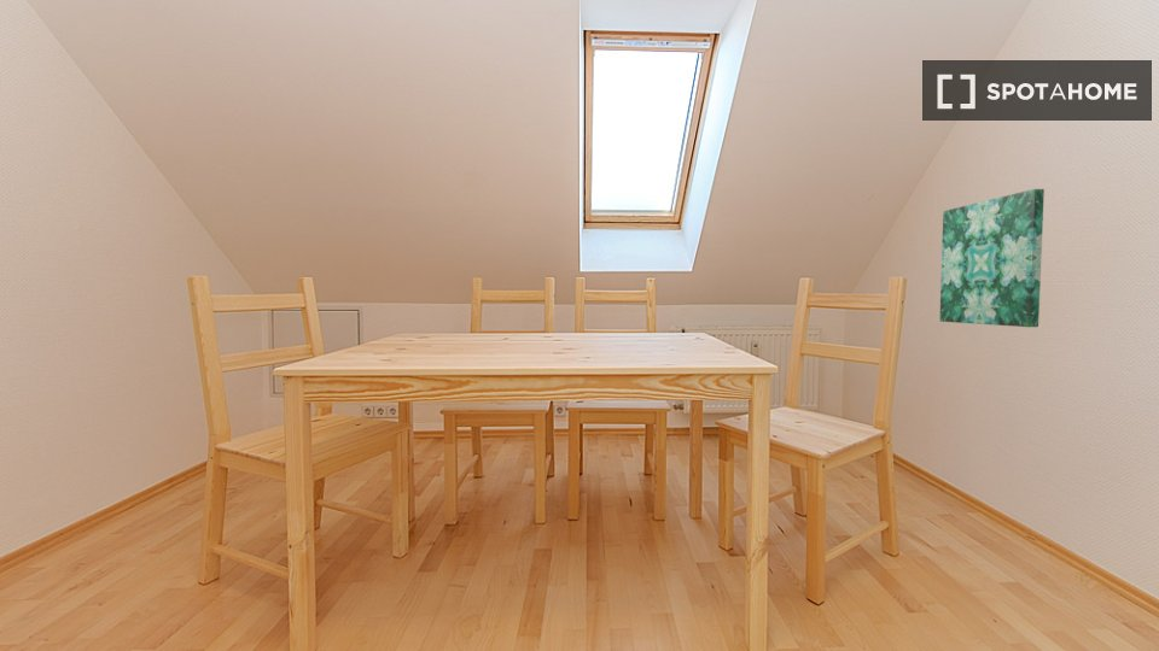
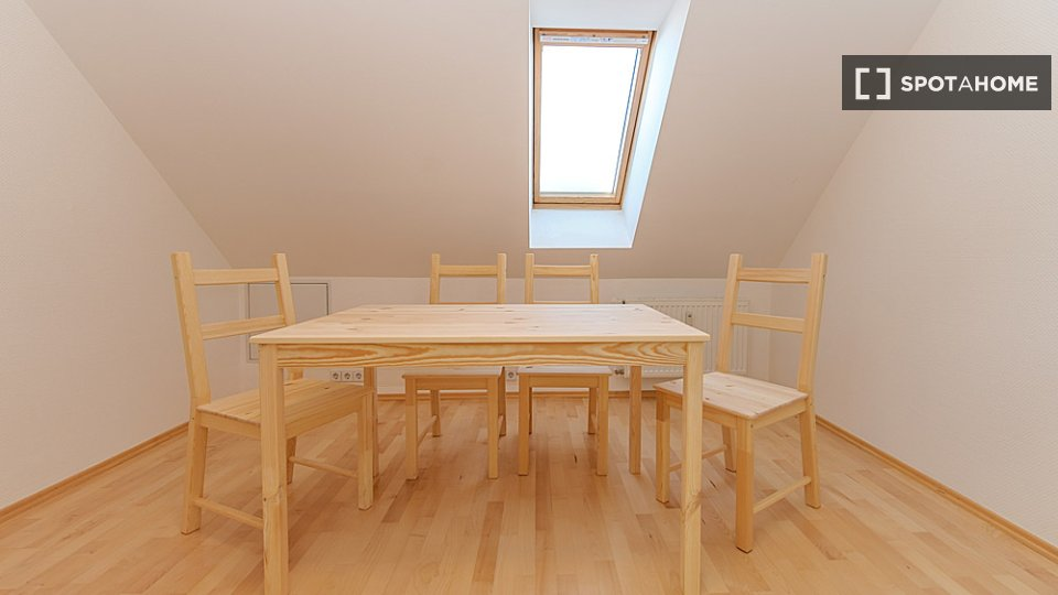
- wall art [939,188,1046,328]
